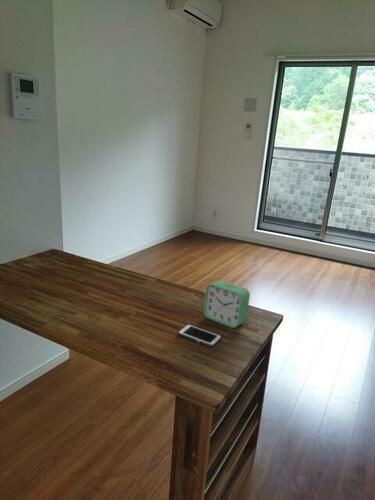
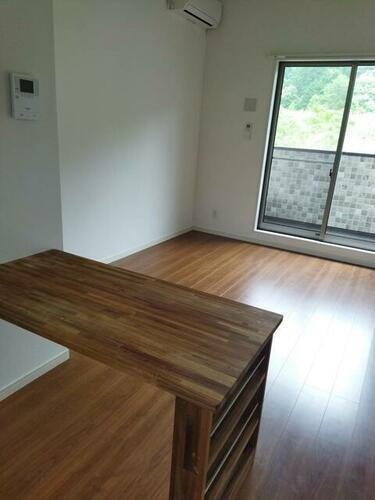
- cell phone [177,323,222,348]
- alarm clock [203,279,251,329]
